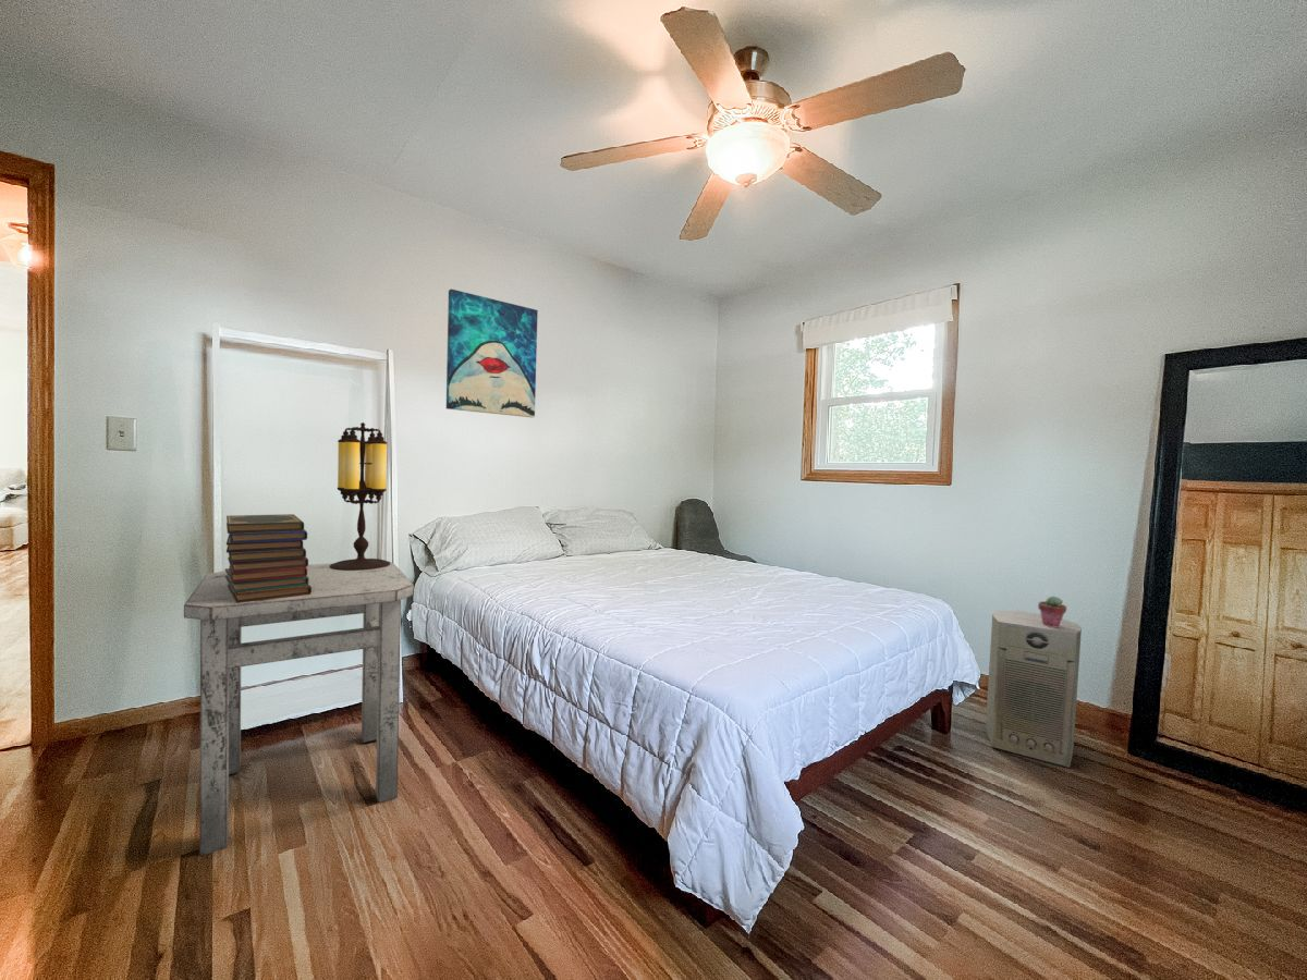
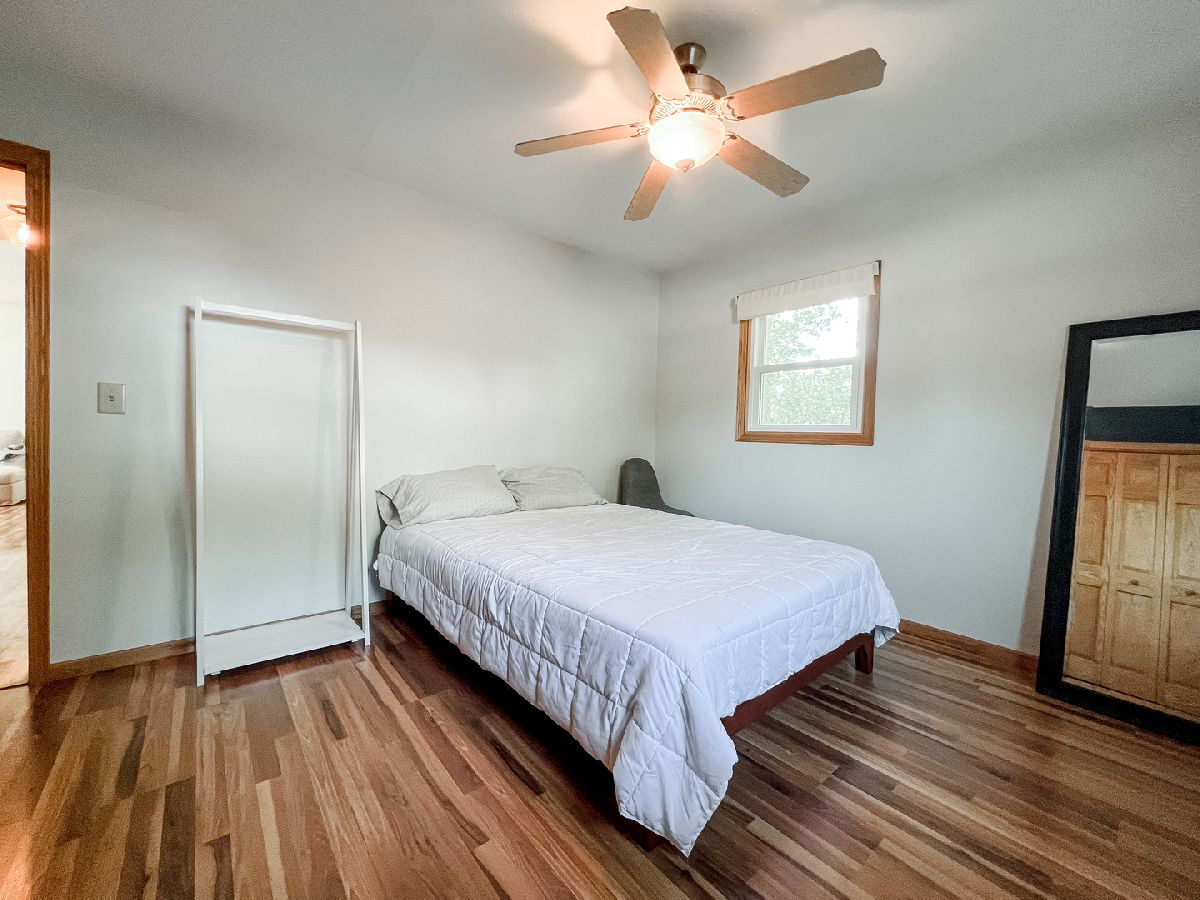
- side table [183,561,415,857]
- table lamp [330,421,390,571]
- book stack [224,513,312,603]
- wall art [445,289,539,418]
- fan [985,610,1083,769]
- potted succulent [1037,595,1067,627]
